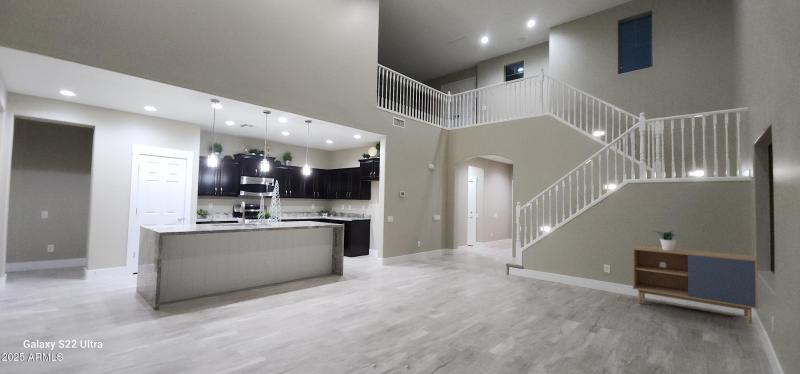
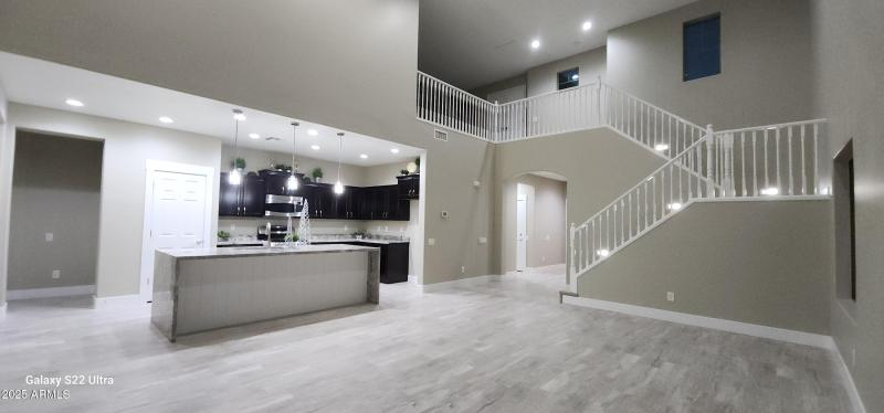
- potted plant [651,230,682,251]
- storage cabinet [632,245,759,325]
